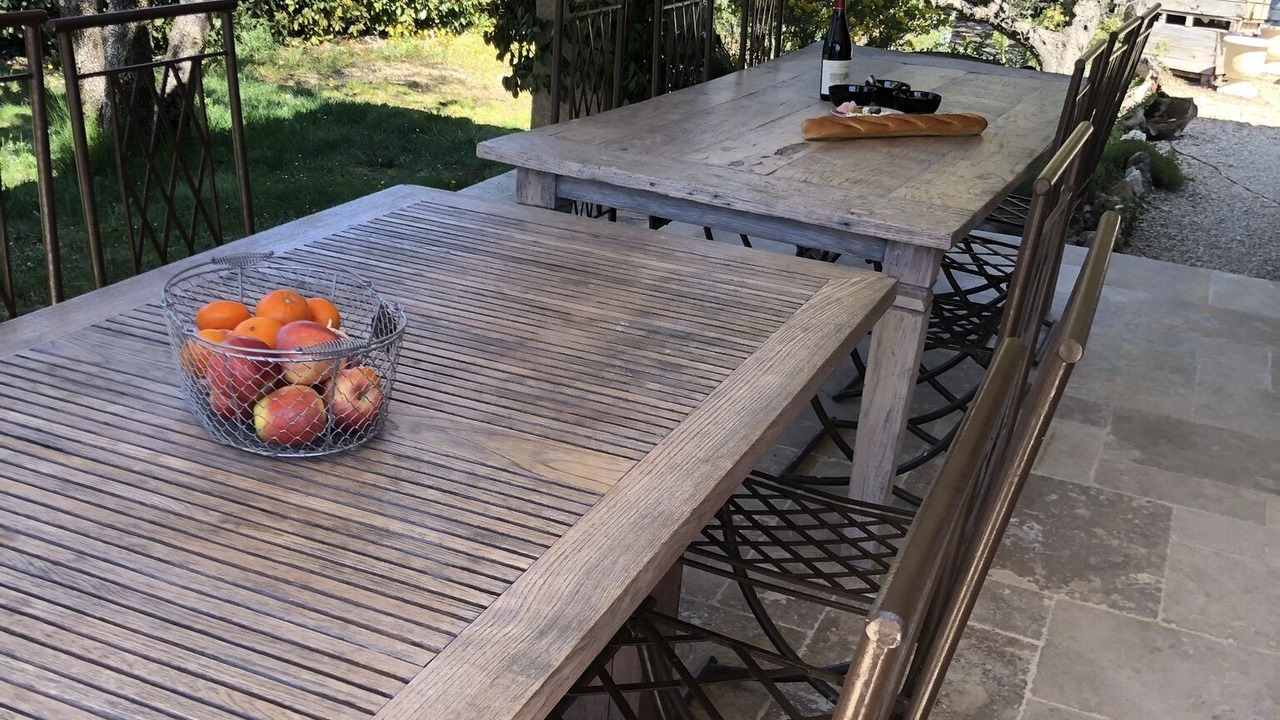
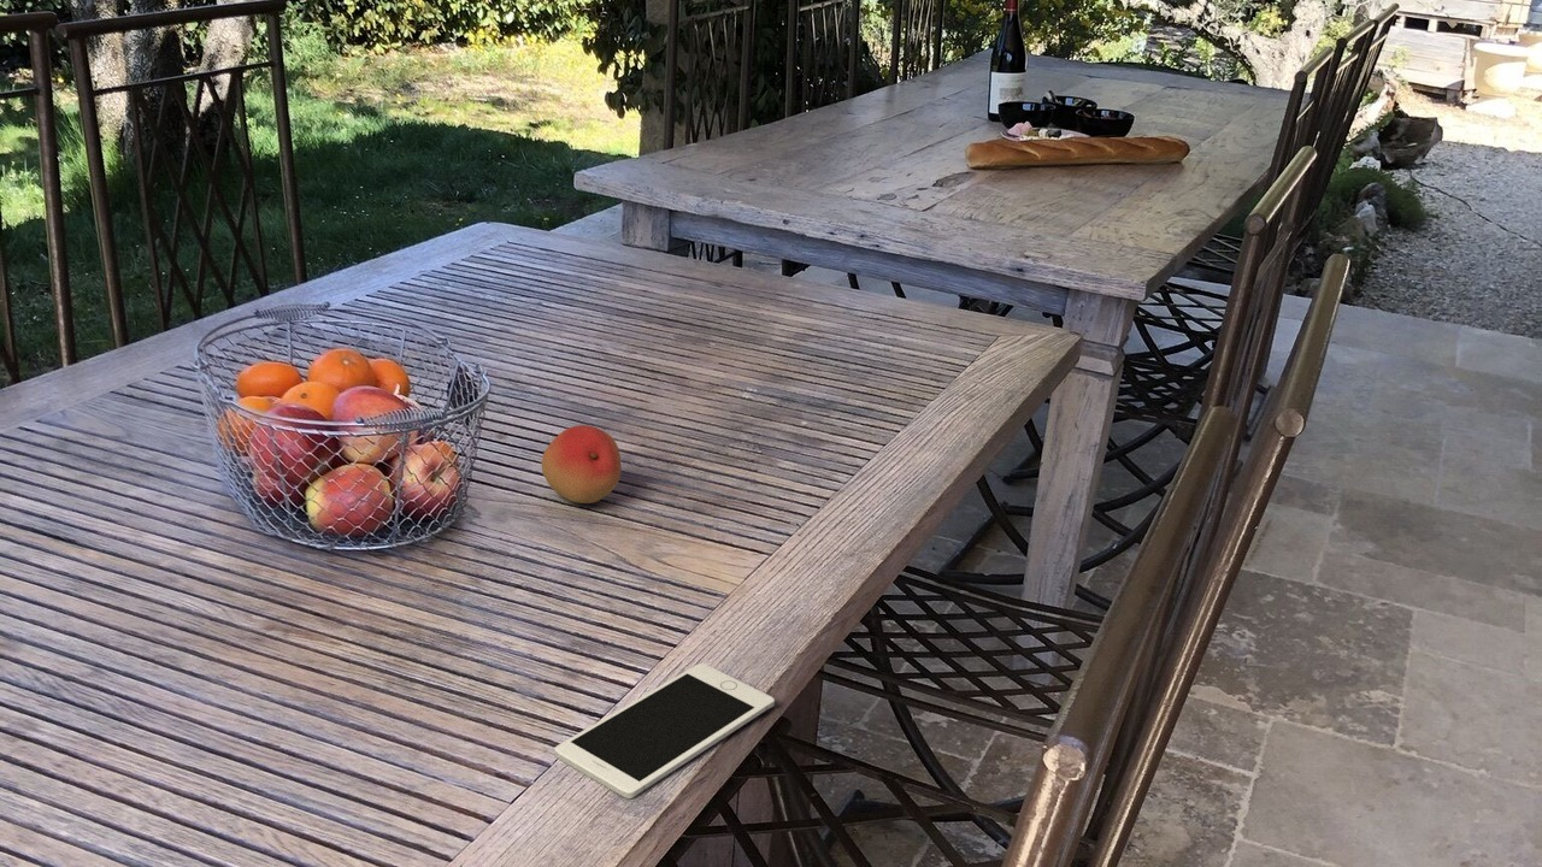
+ cell phone [554,662,776,800]
+ fruit [541,424,622,505]
